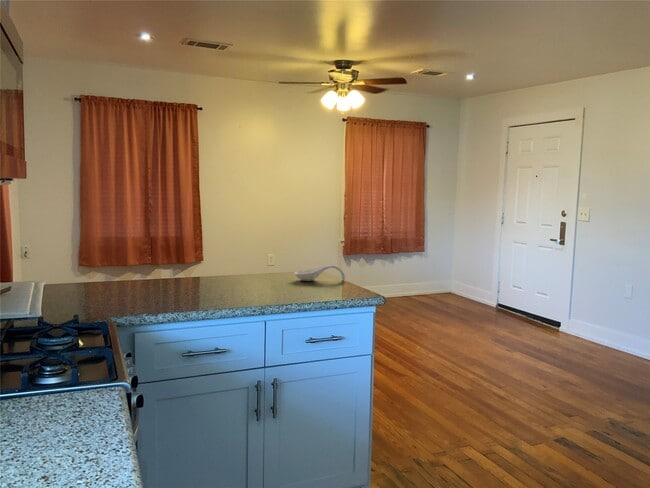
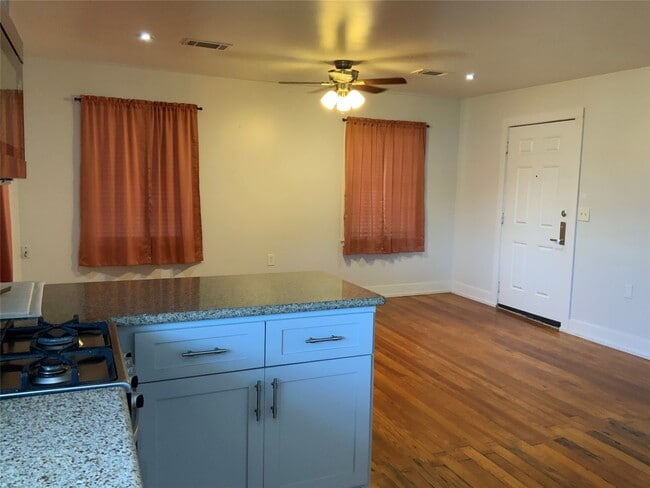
- spoon rest [293,264,346,282]
